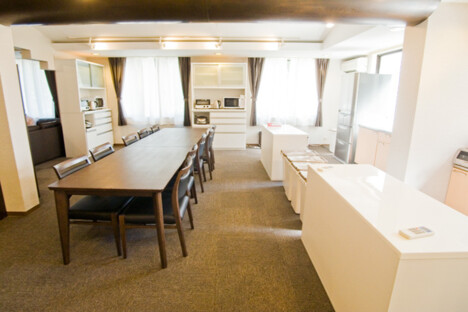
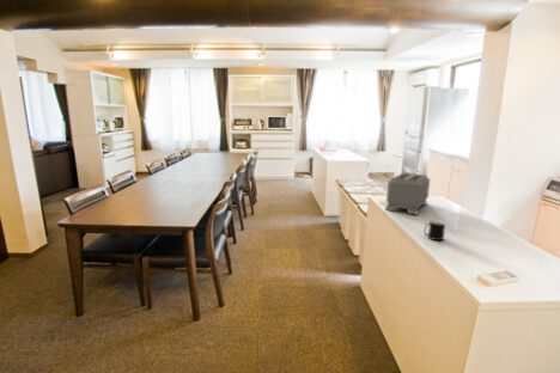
+ cup [424,219,446,241]
+ toaster [384,172,431,216]
